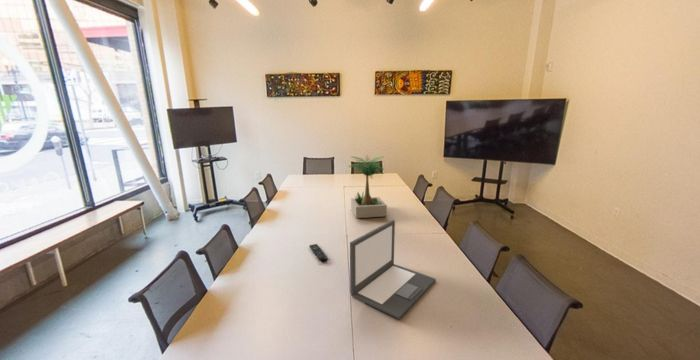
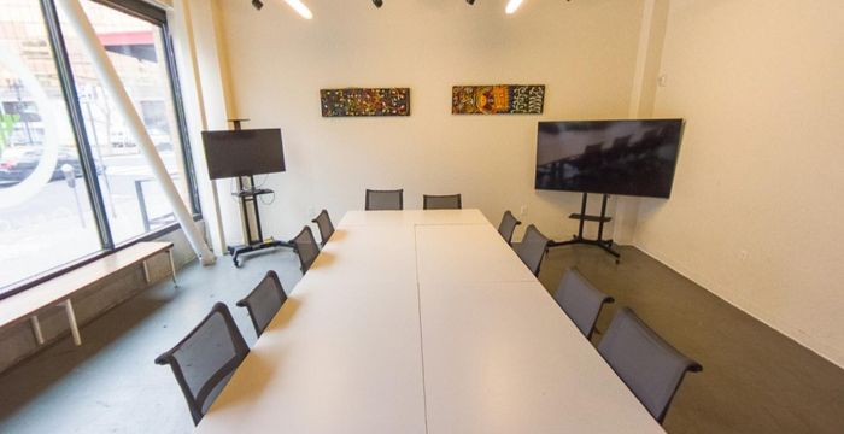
- potted plant [349,154,388,219]
- laptop [349,219,437,320]
- remote control [308,243,329,263]
